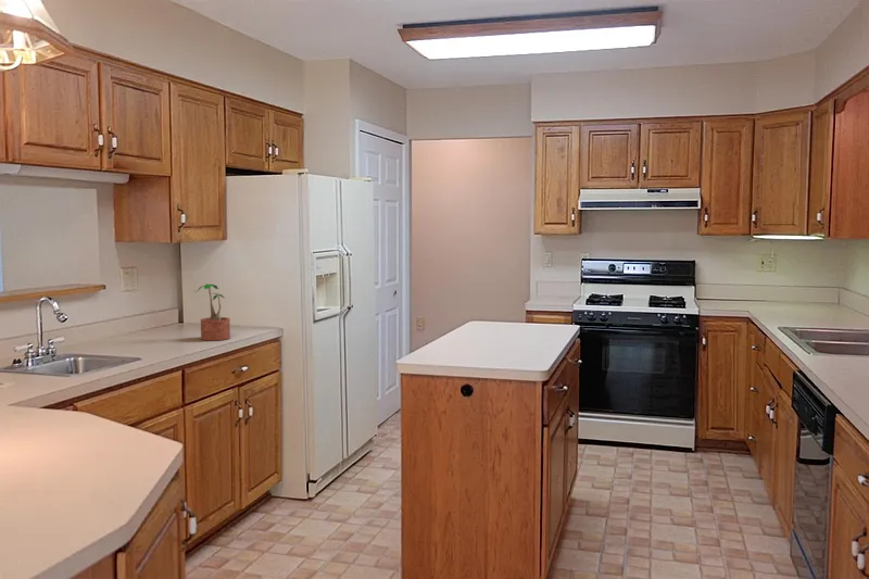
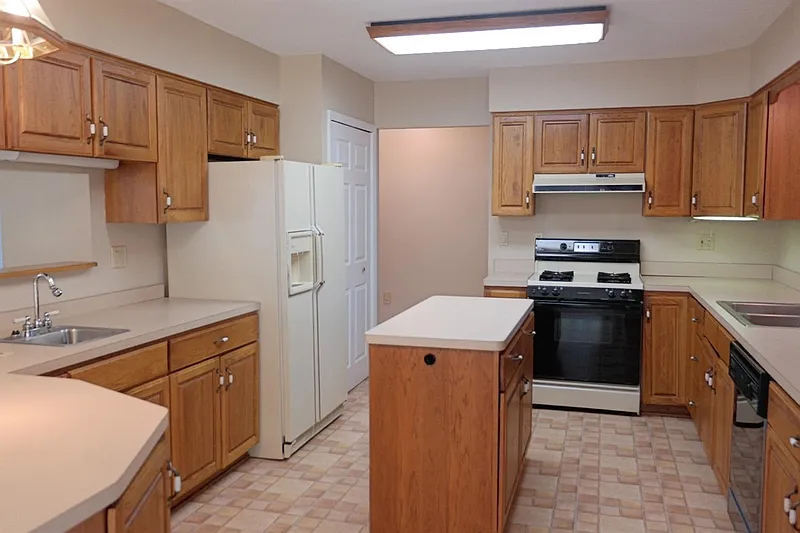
- potted plant [194,282,231,341]
